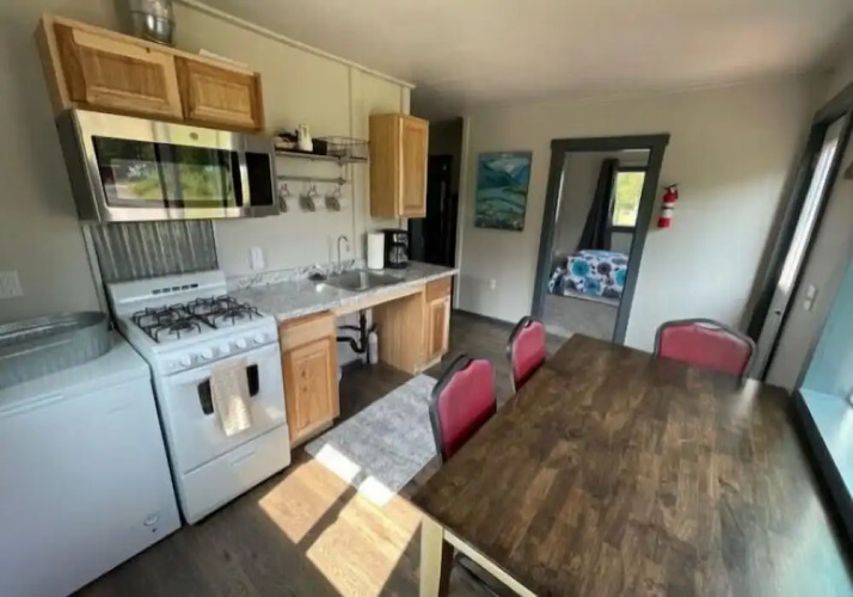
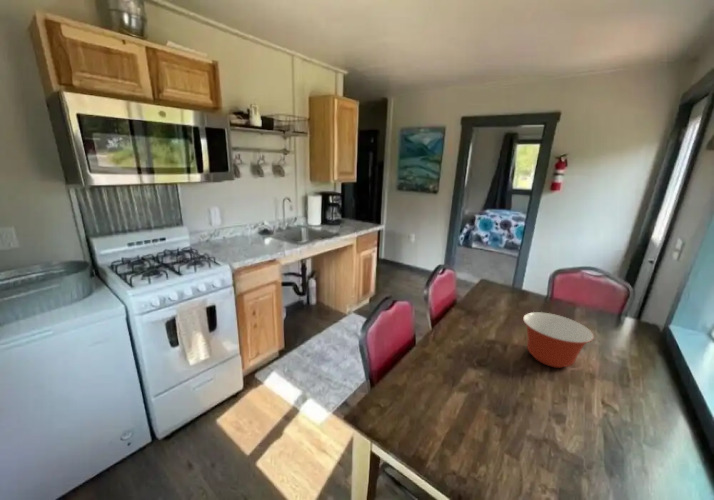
+ mixing bowl [522,311,595,369]
